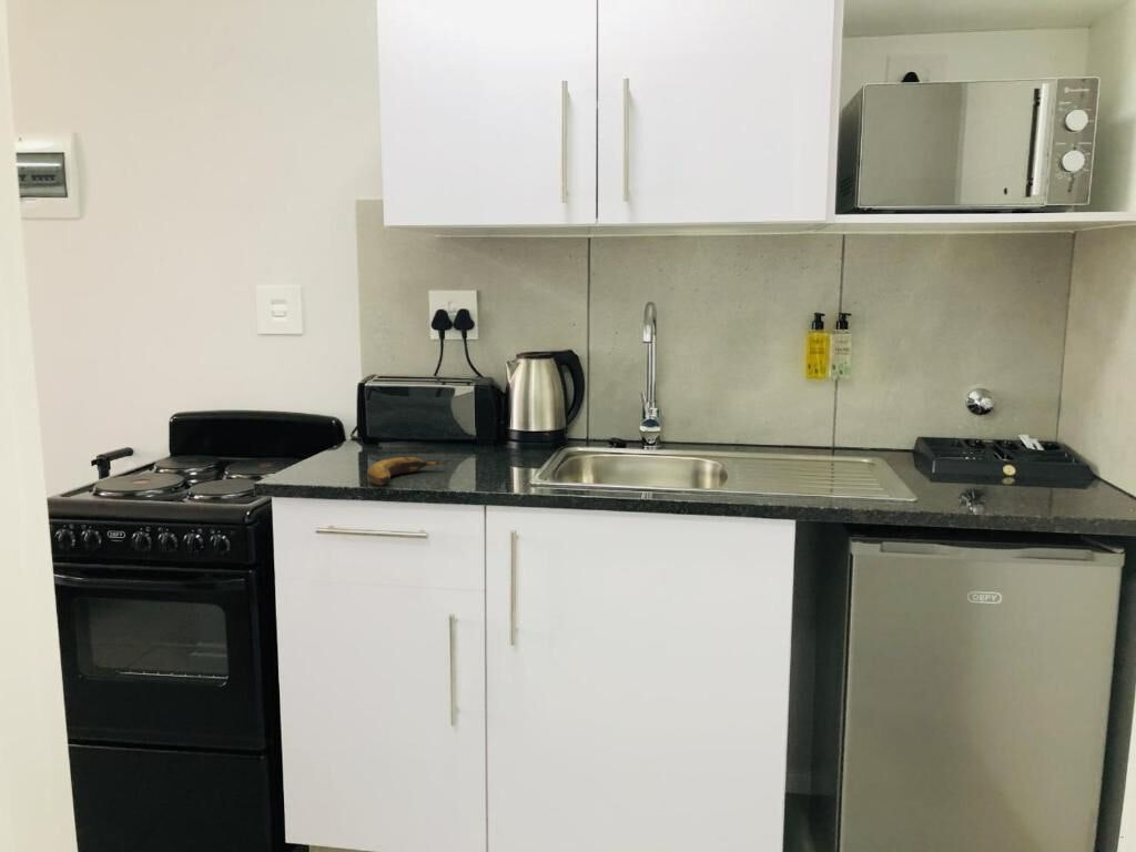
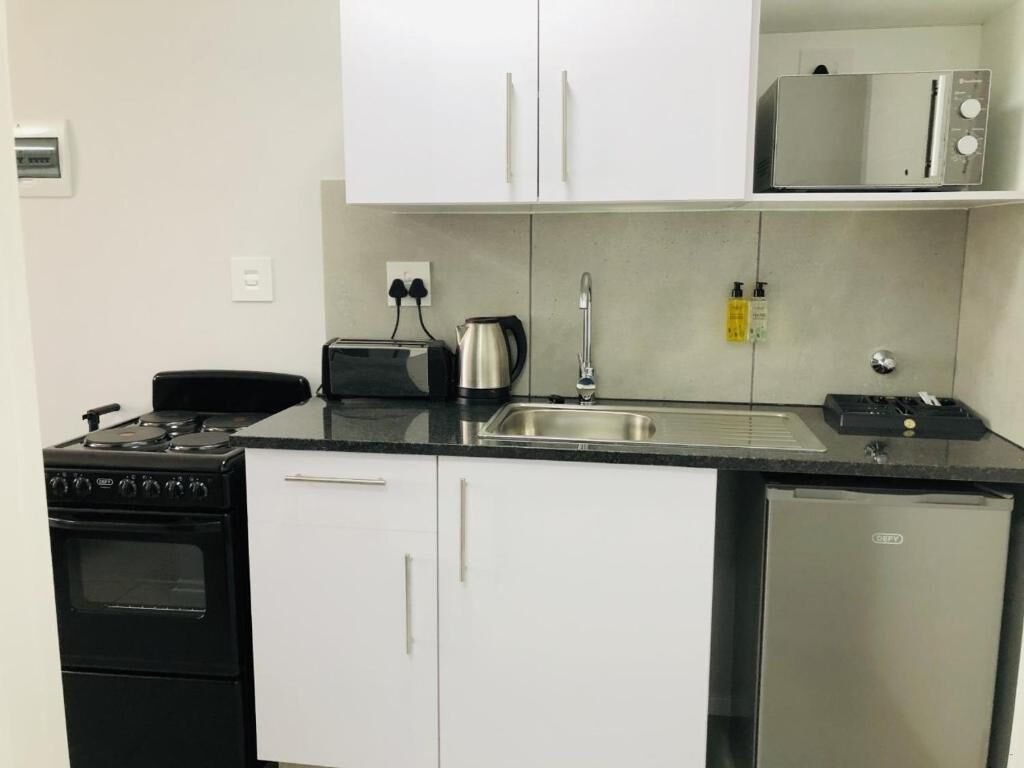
- banana [366,456,447,486]
